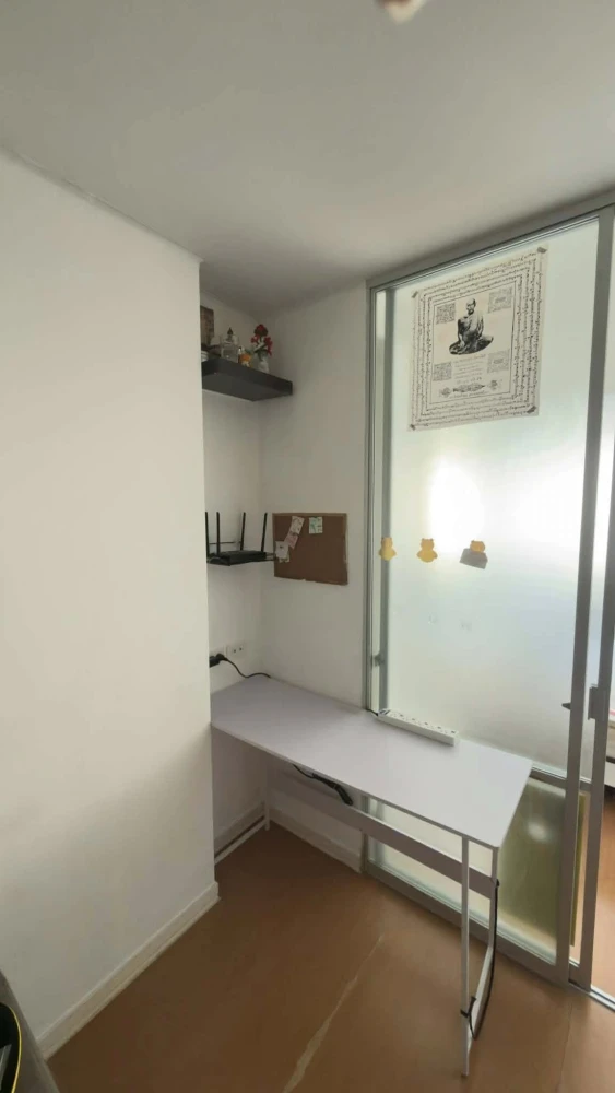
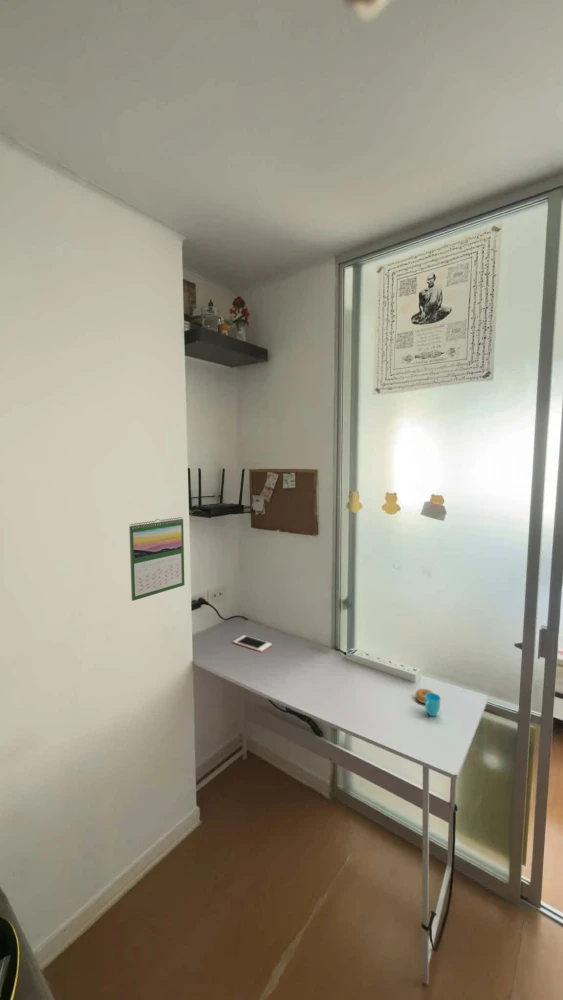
+ cup [415,688,442,718]
+ cell phone [233,634,273,653]
+ calendar [128,516,185,602]
